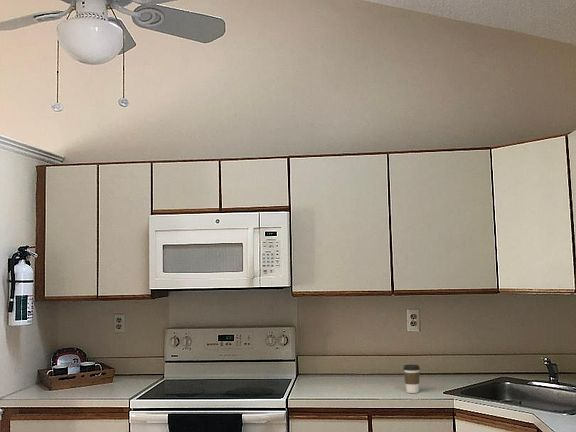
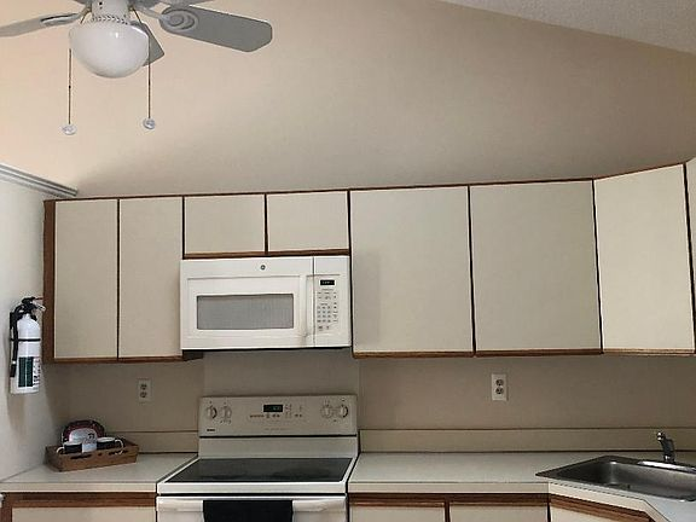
- coffee cup [402,364,421,394]
